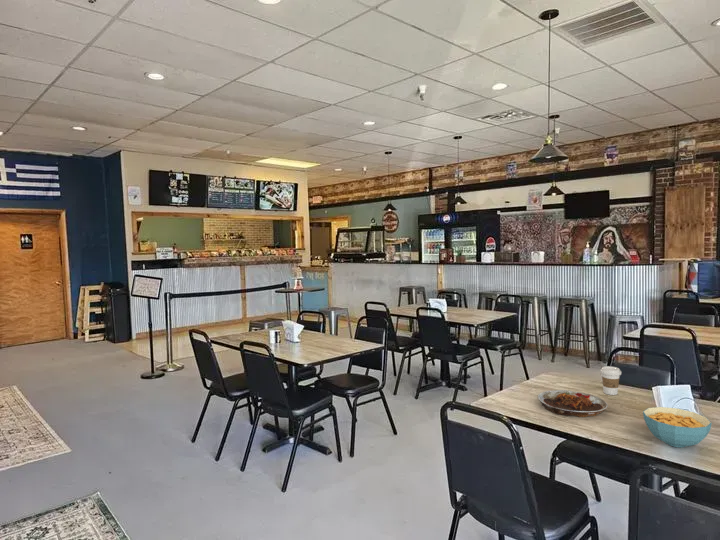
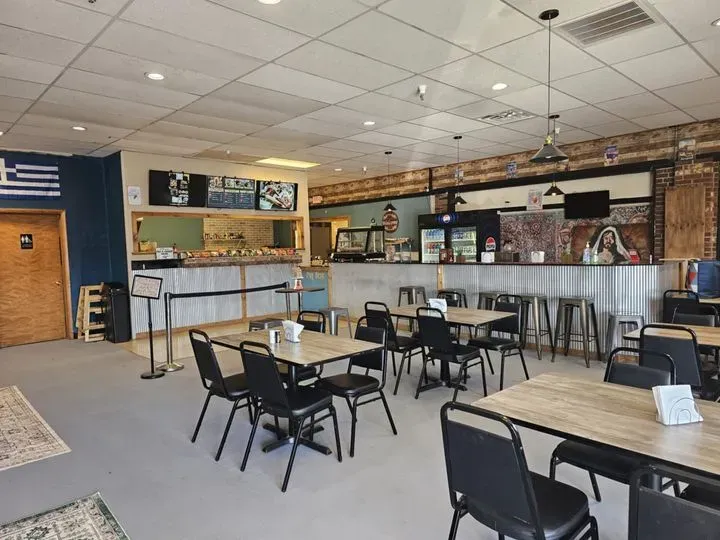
- coffee cup [599,365,622,396]
- cereal bowl [642,406,713,449]
- plate [537,389,609,418]
